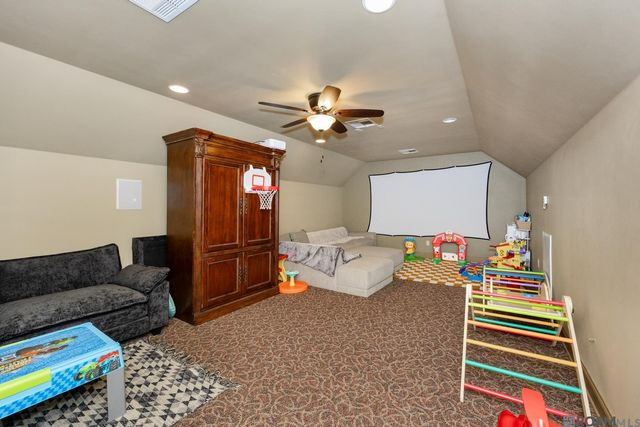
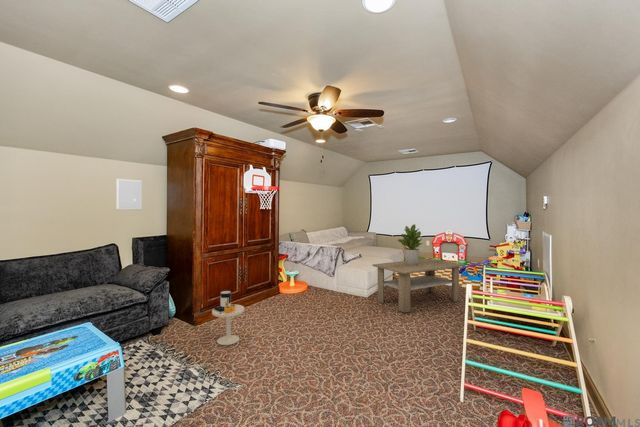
+ potted plant [397,223,424,265]
+ coffee table [371,258,466,314]
+ side table [211,290,245,346]
